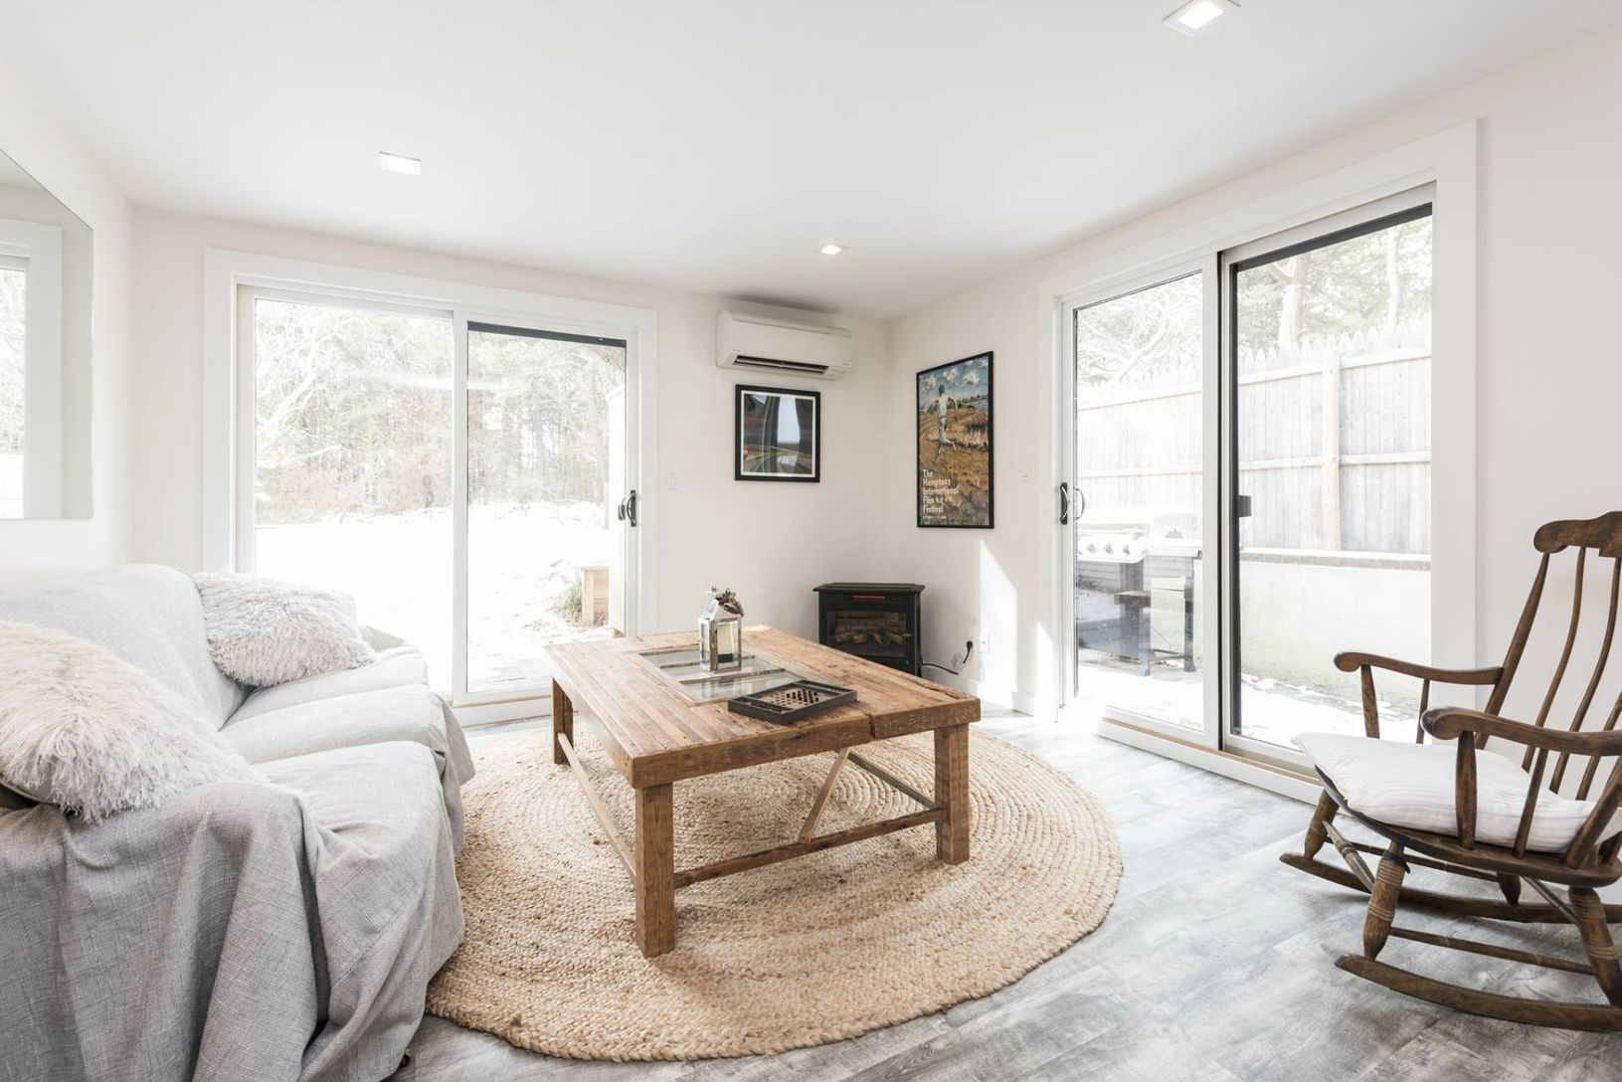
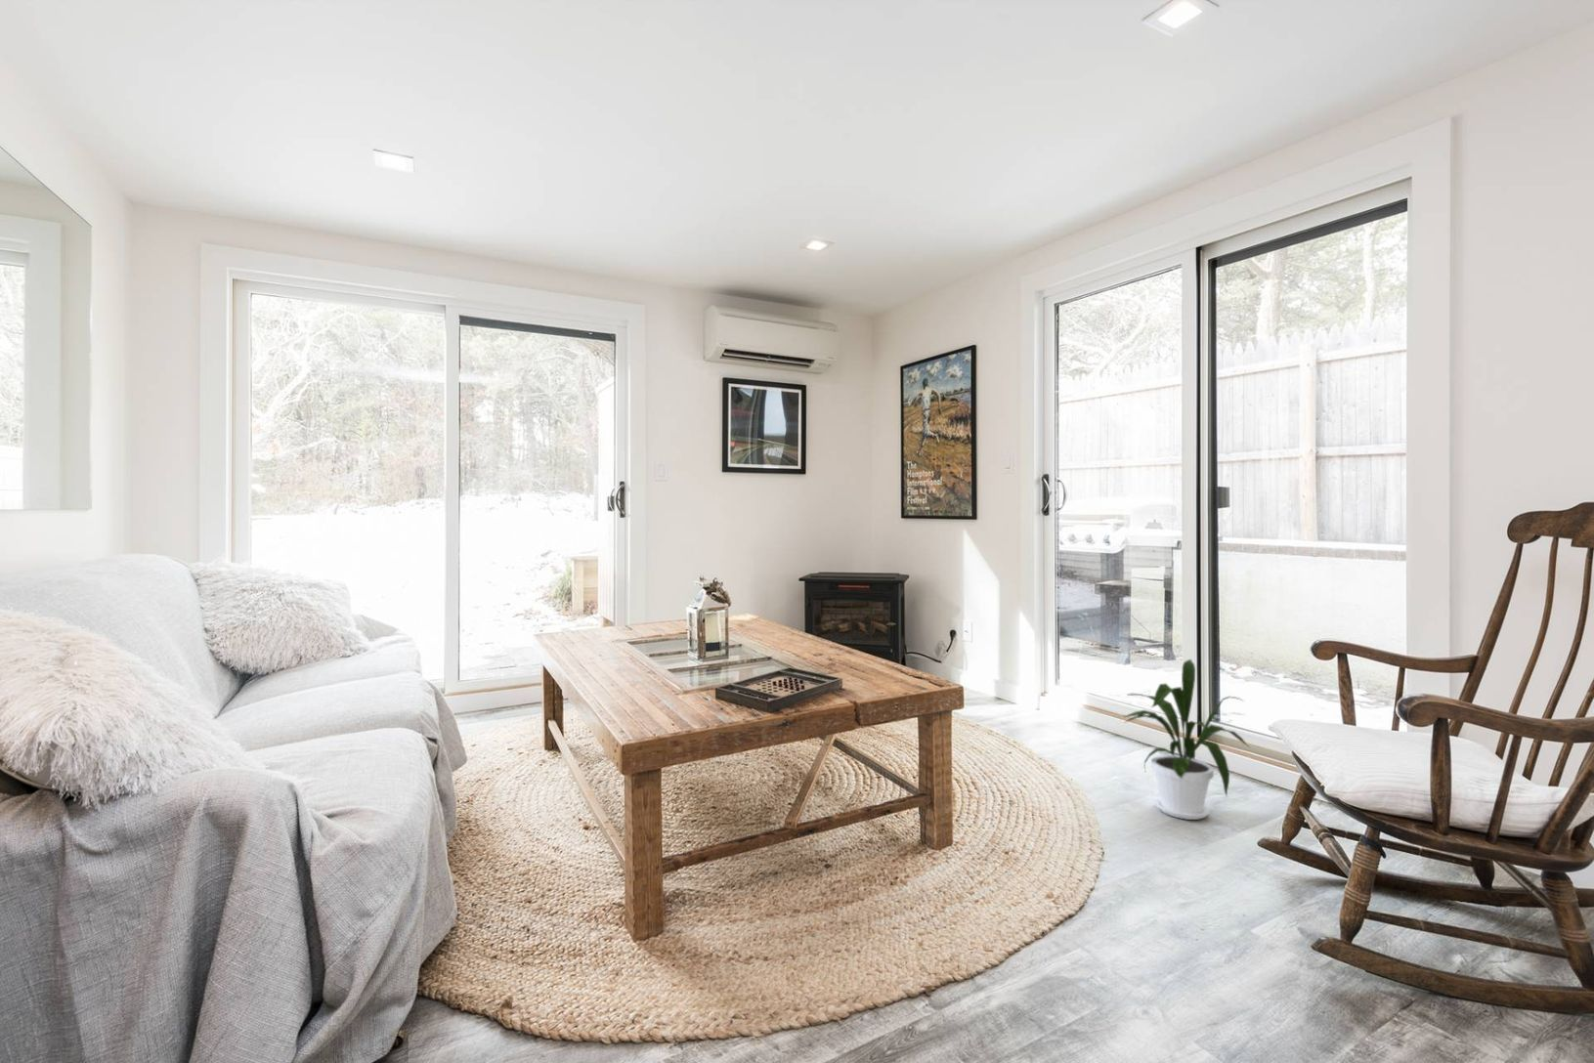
+ house plant [1122,658,1250,821]
